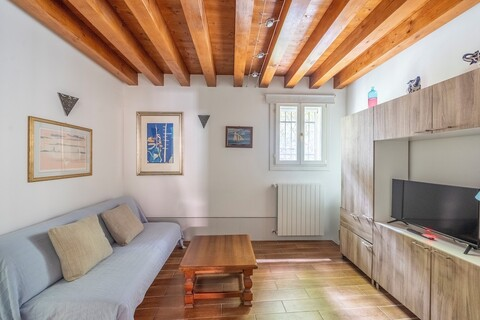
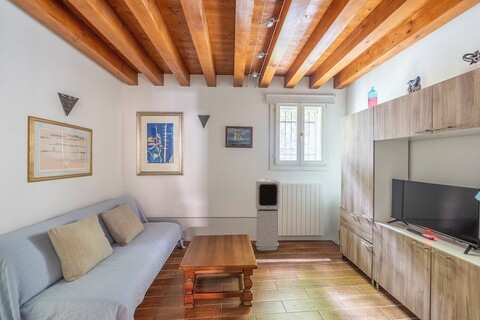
+ air purifier [254,178,281,252]
